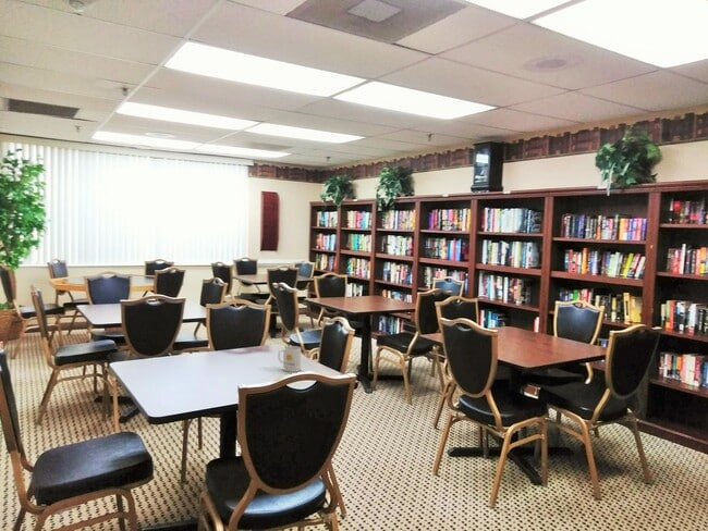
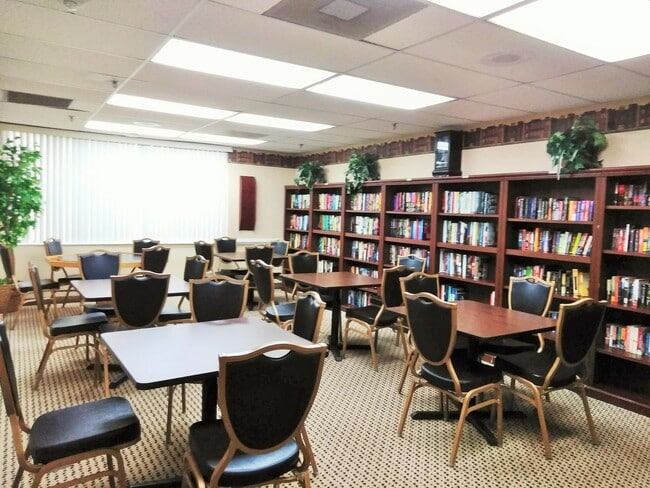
- mug [278,345,302,373]
